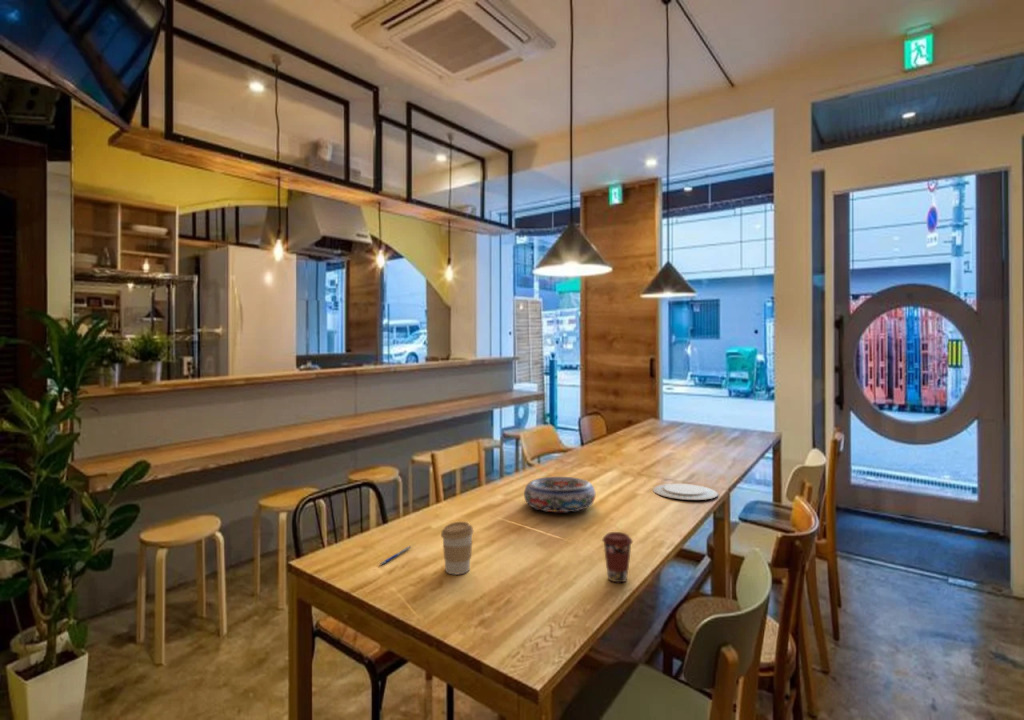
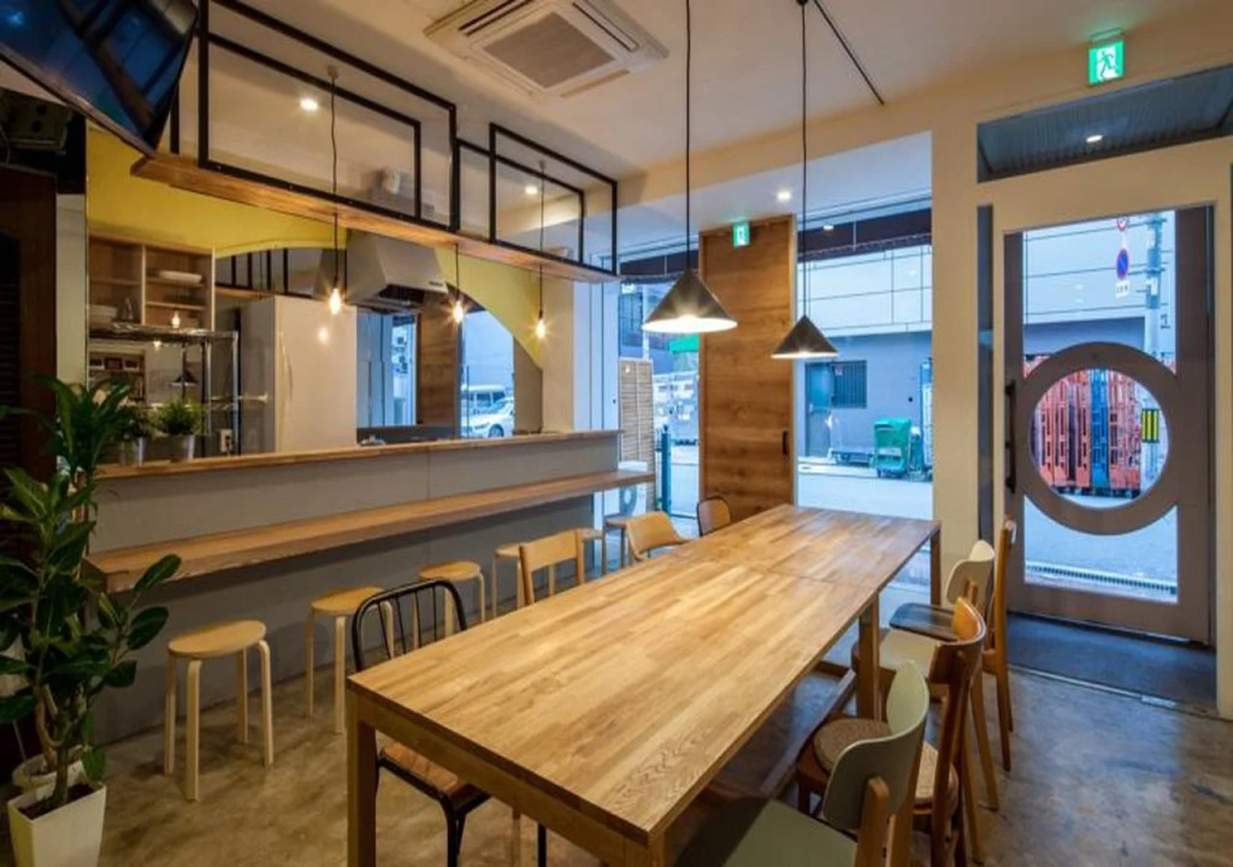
- bowl [523,476,596,513]
- chinaware [652,483,719,501]
- coffee cup [601,531,634,583]
- coffee cup [440,521,474,576]
- pen [379,545,412,565]
